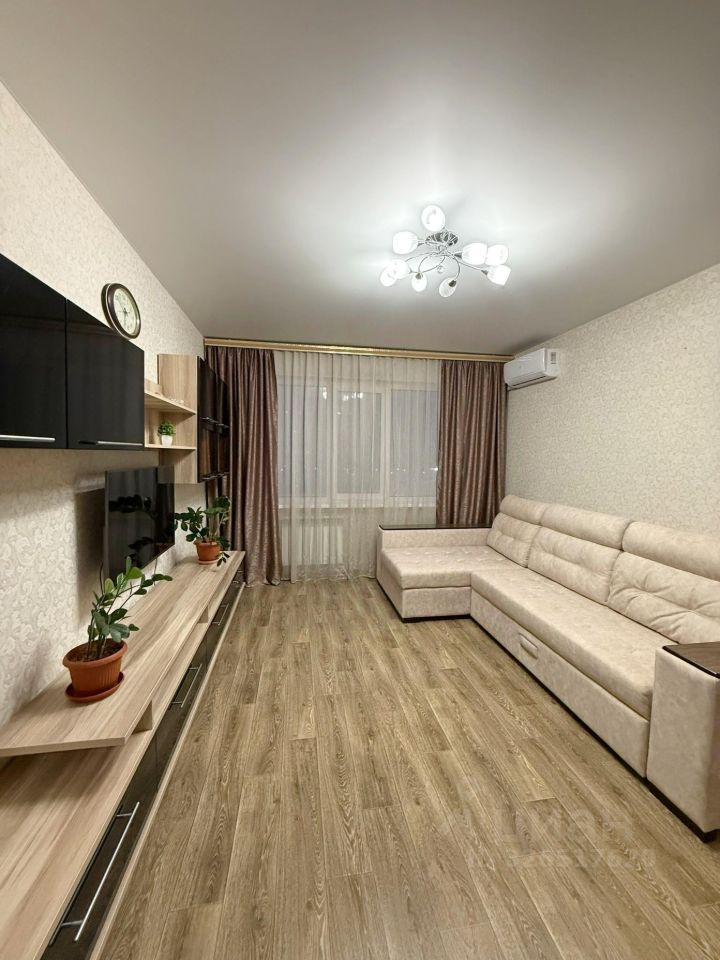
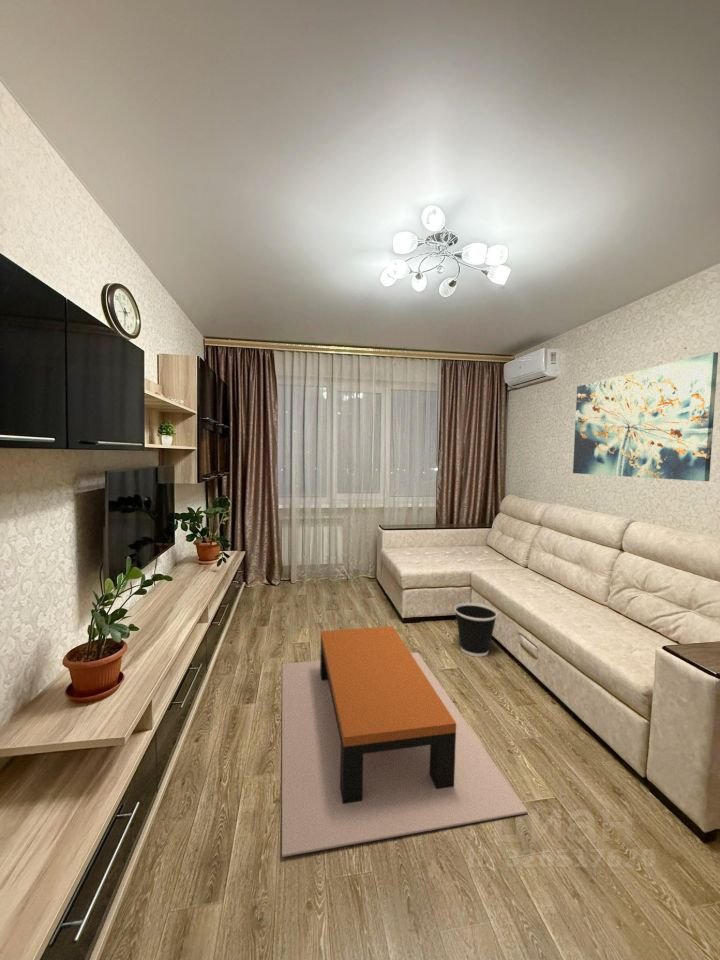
+ wall art [572,351,719,482]
+ wastebasket [454,602,499,658]
+ coffee table [281,625,529,858]
